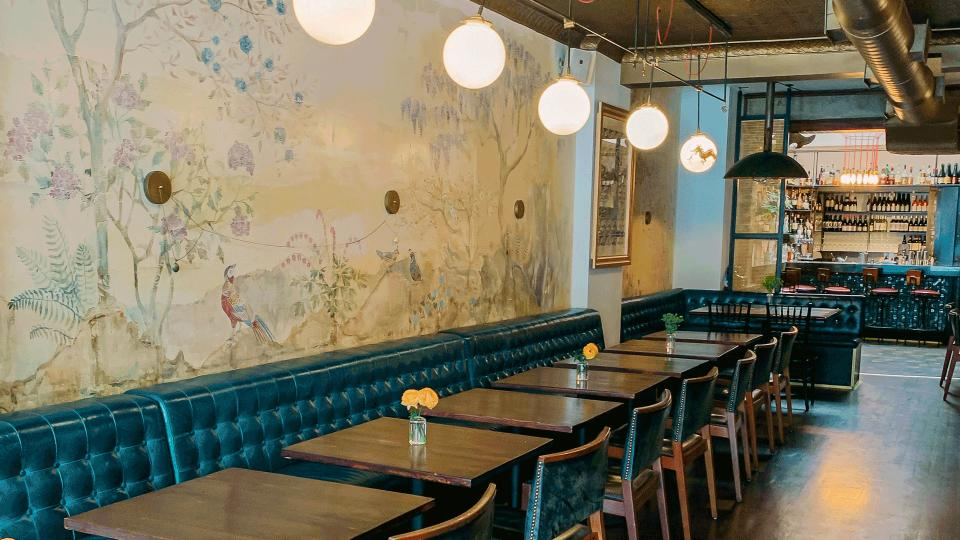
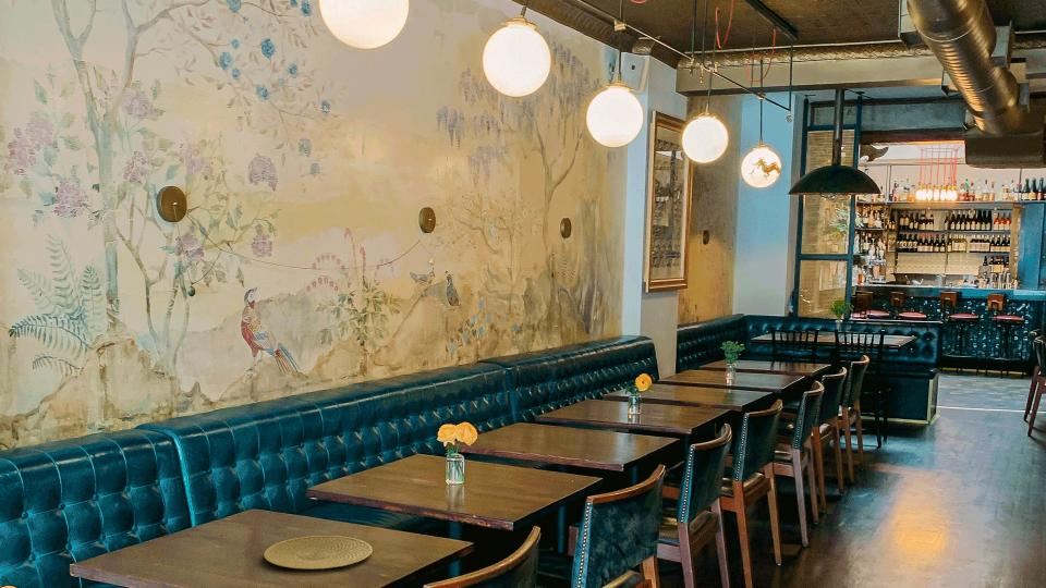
+ plate [263,535,374,571]
